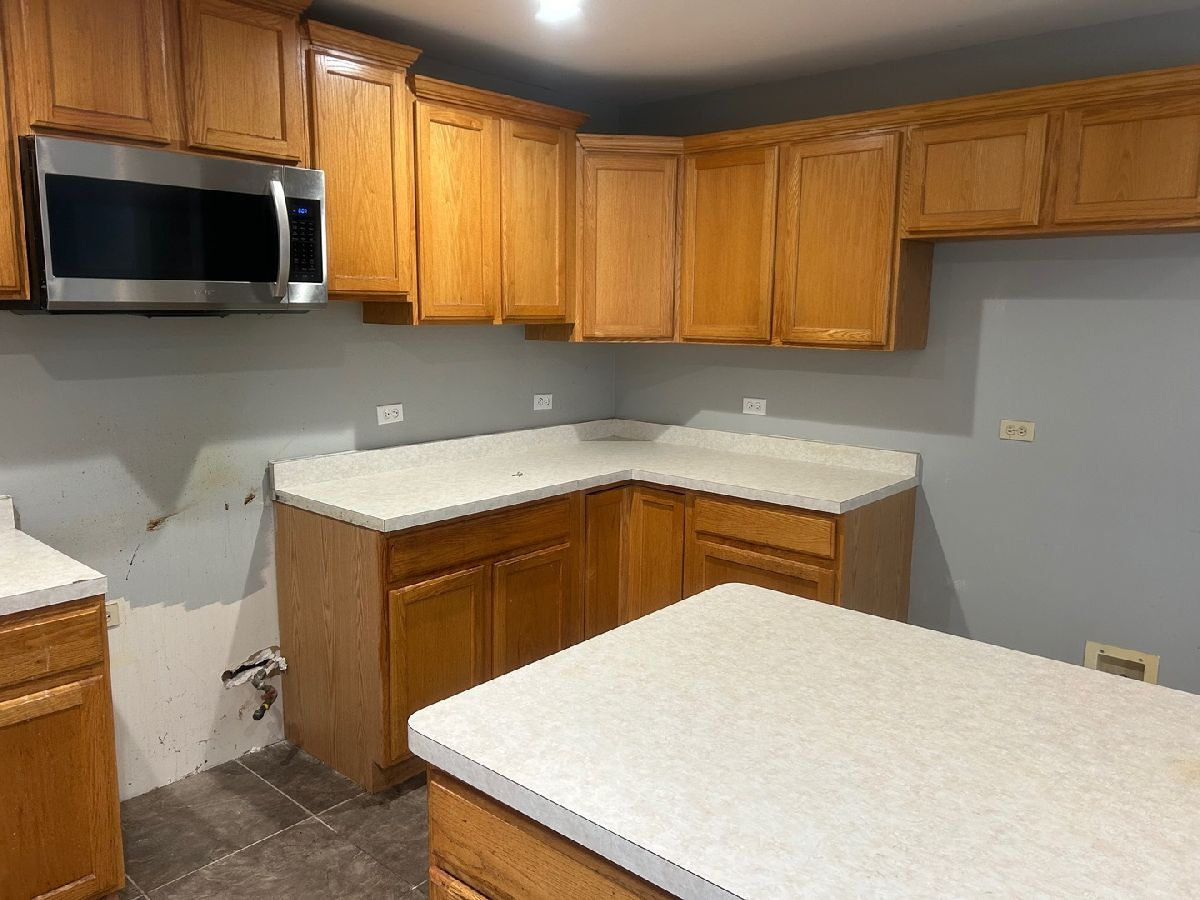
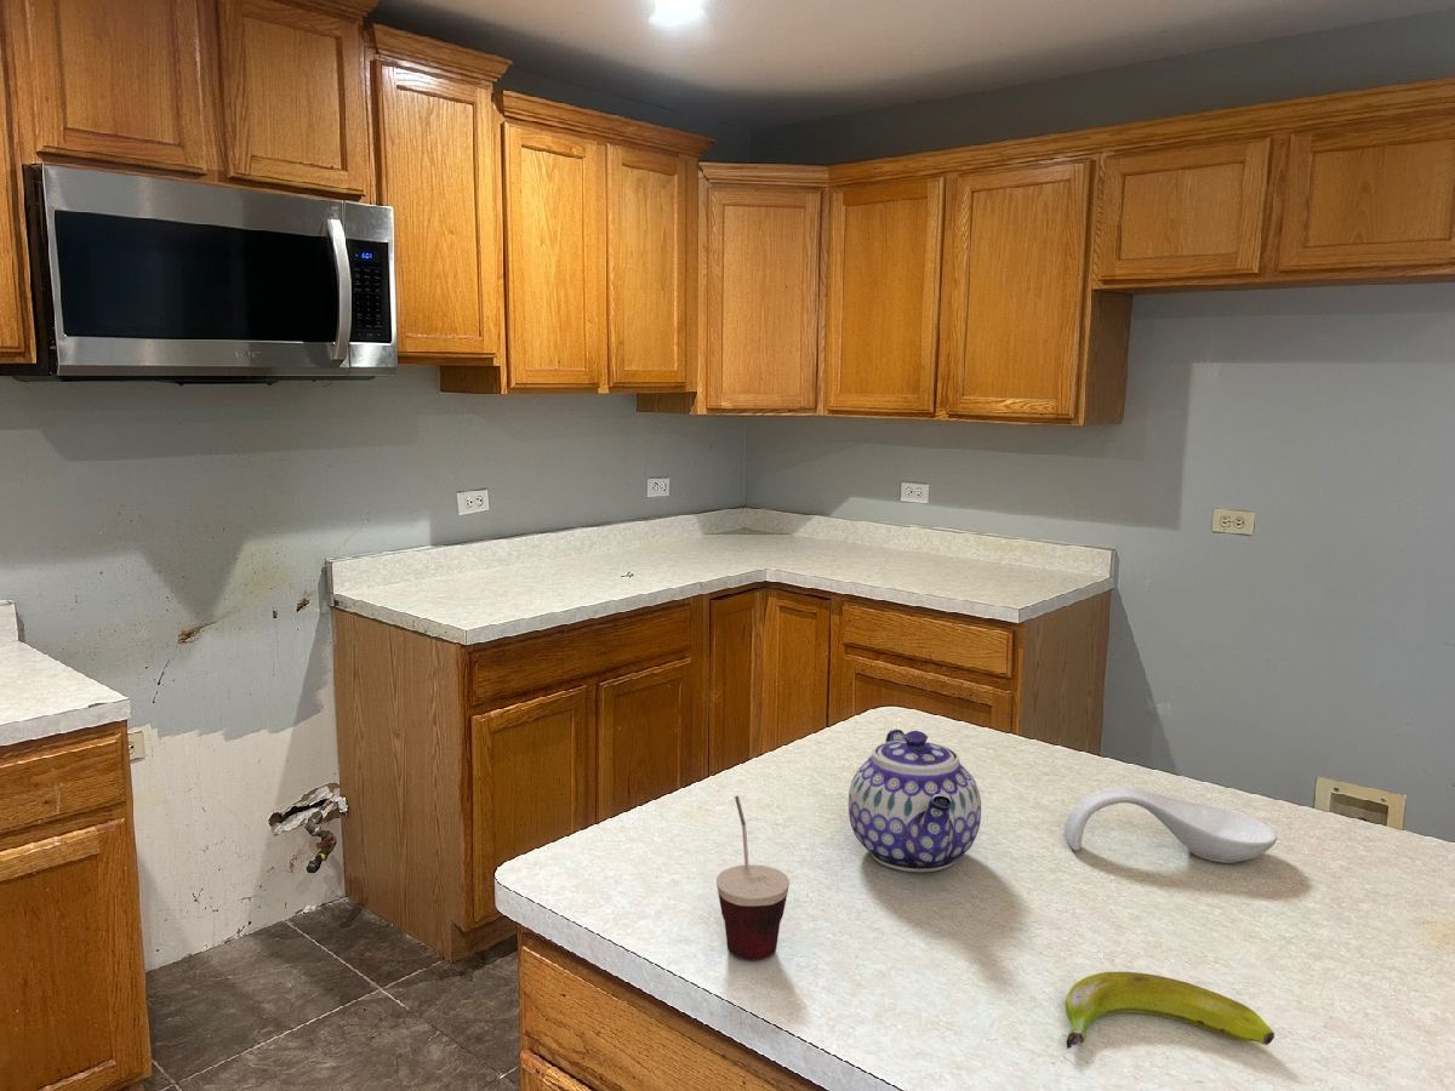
+ spoon rest [1063,786,1278,864]
+ teapot [848,727,982,873]
+ banana [1063,971,1276,1050]
+ cup [715,795,791,961]
